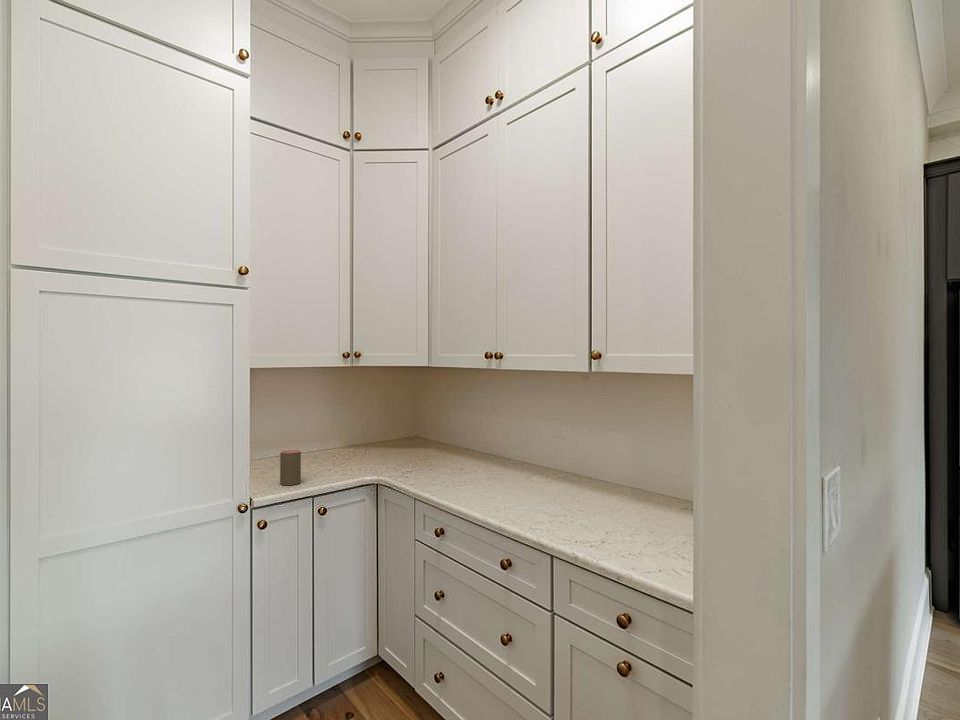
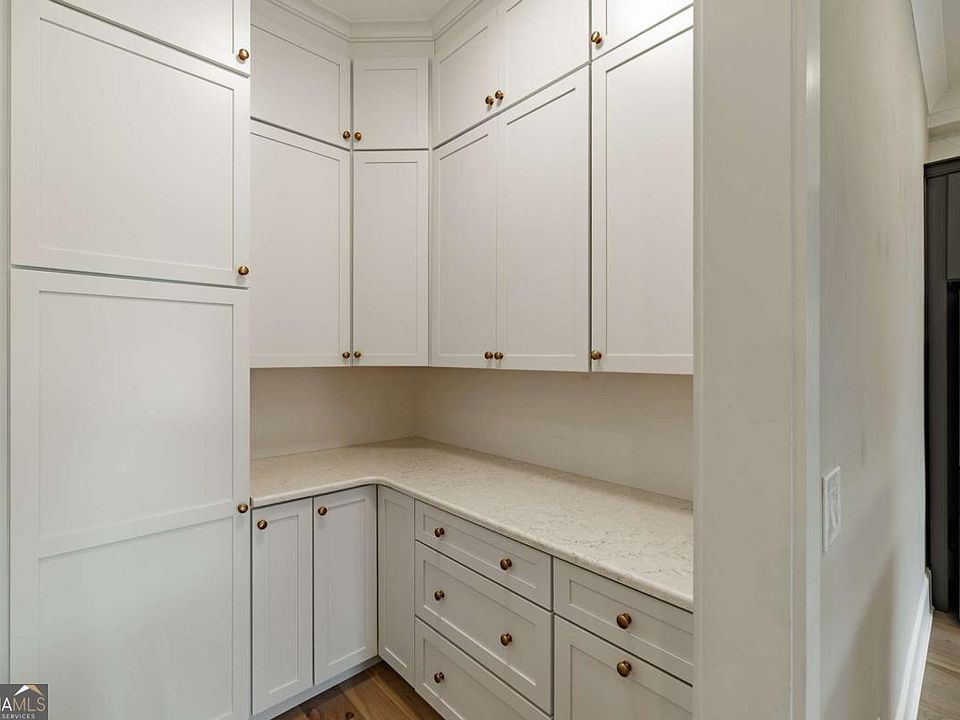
- cup [279,449,302,486]
